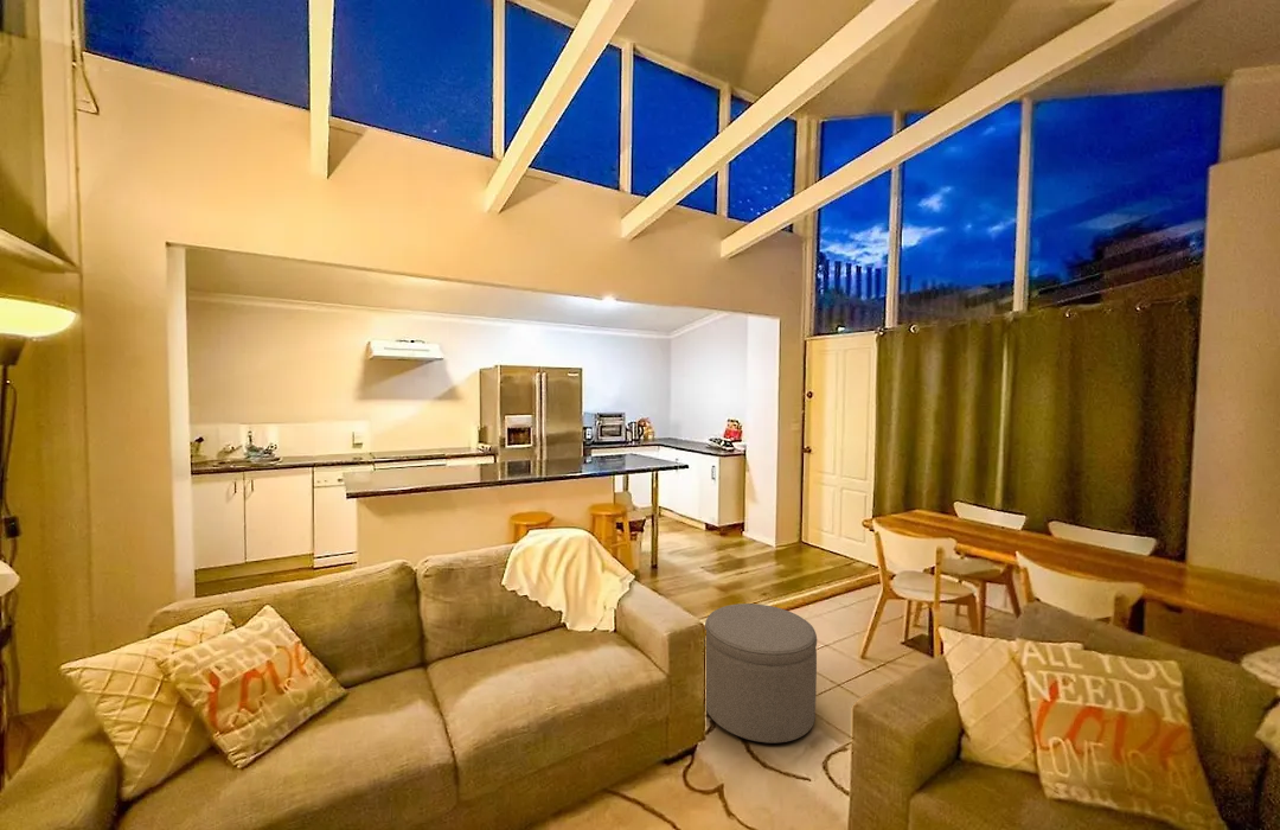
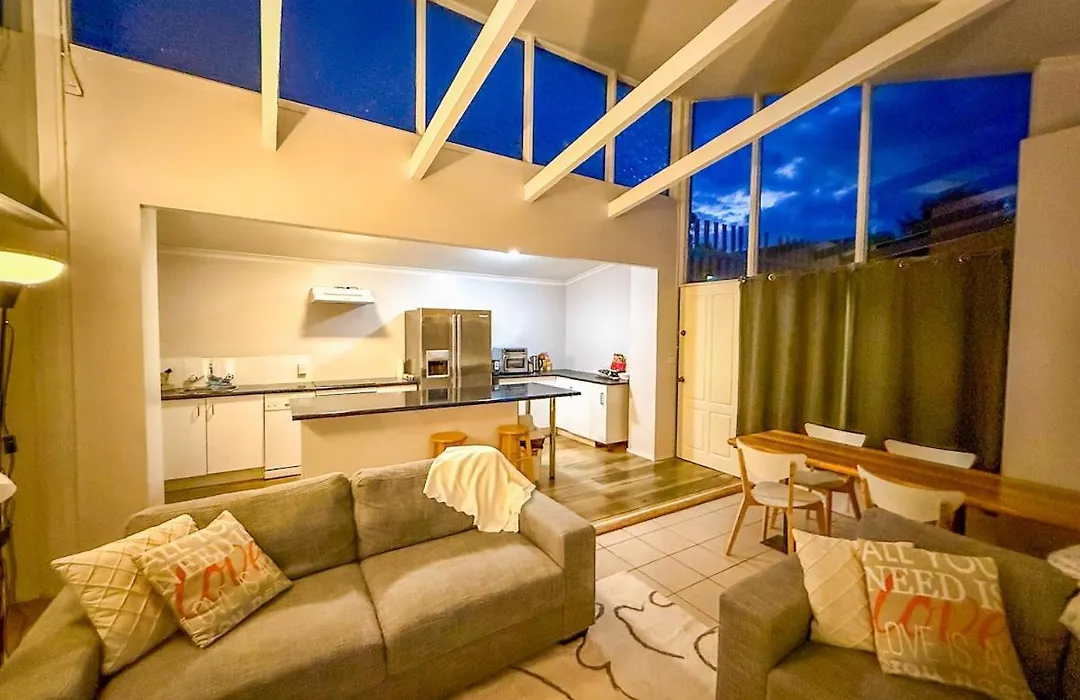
- ottoman [704,602,818,745]
